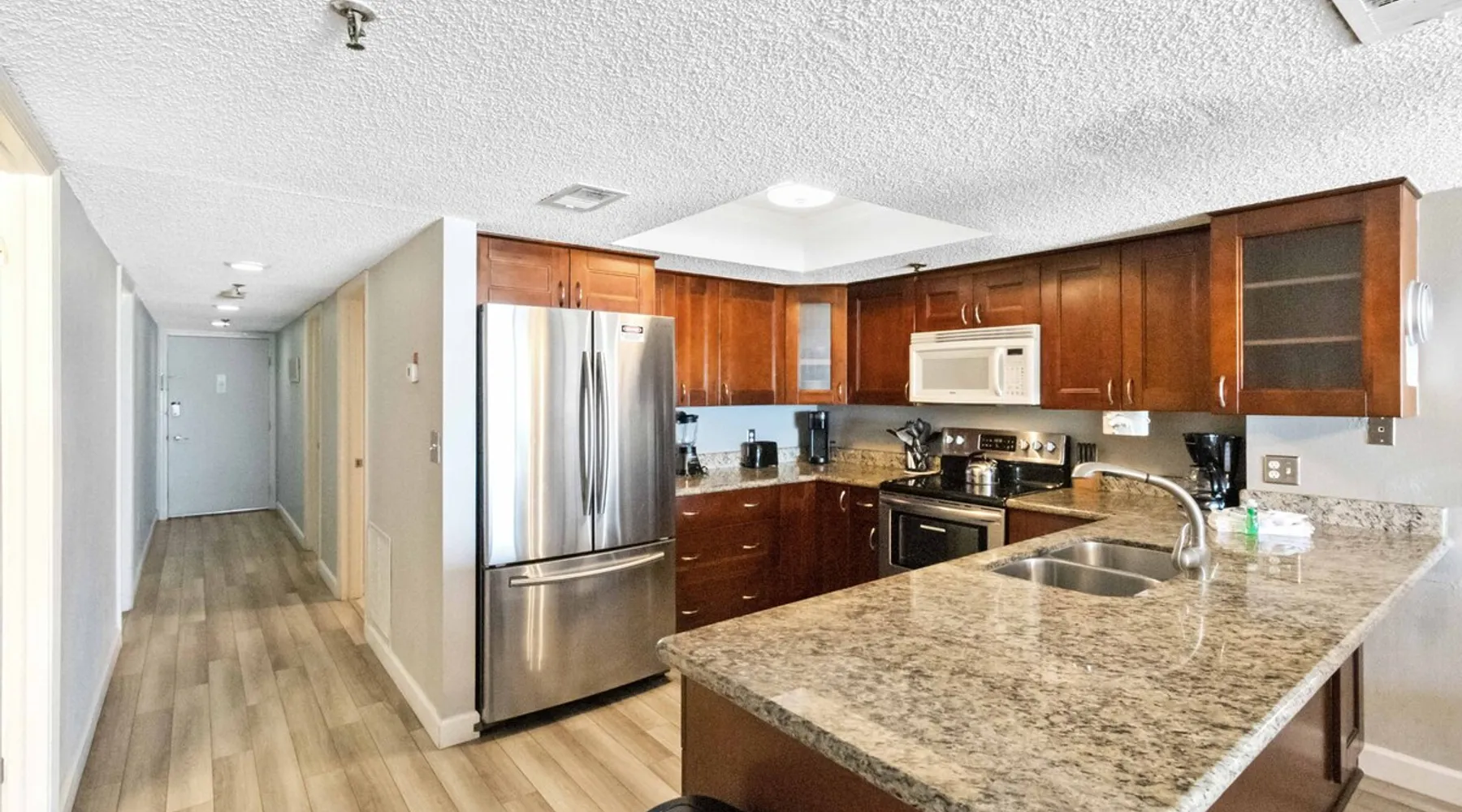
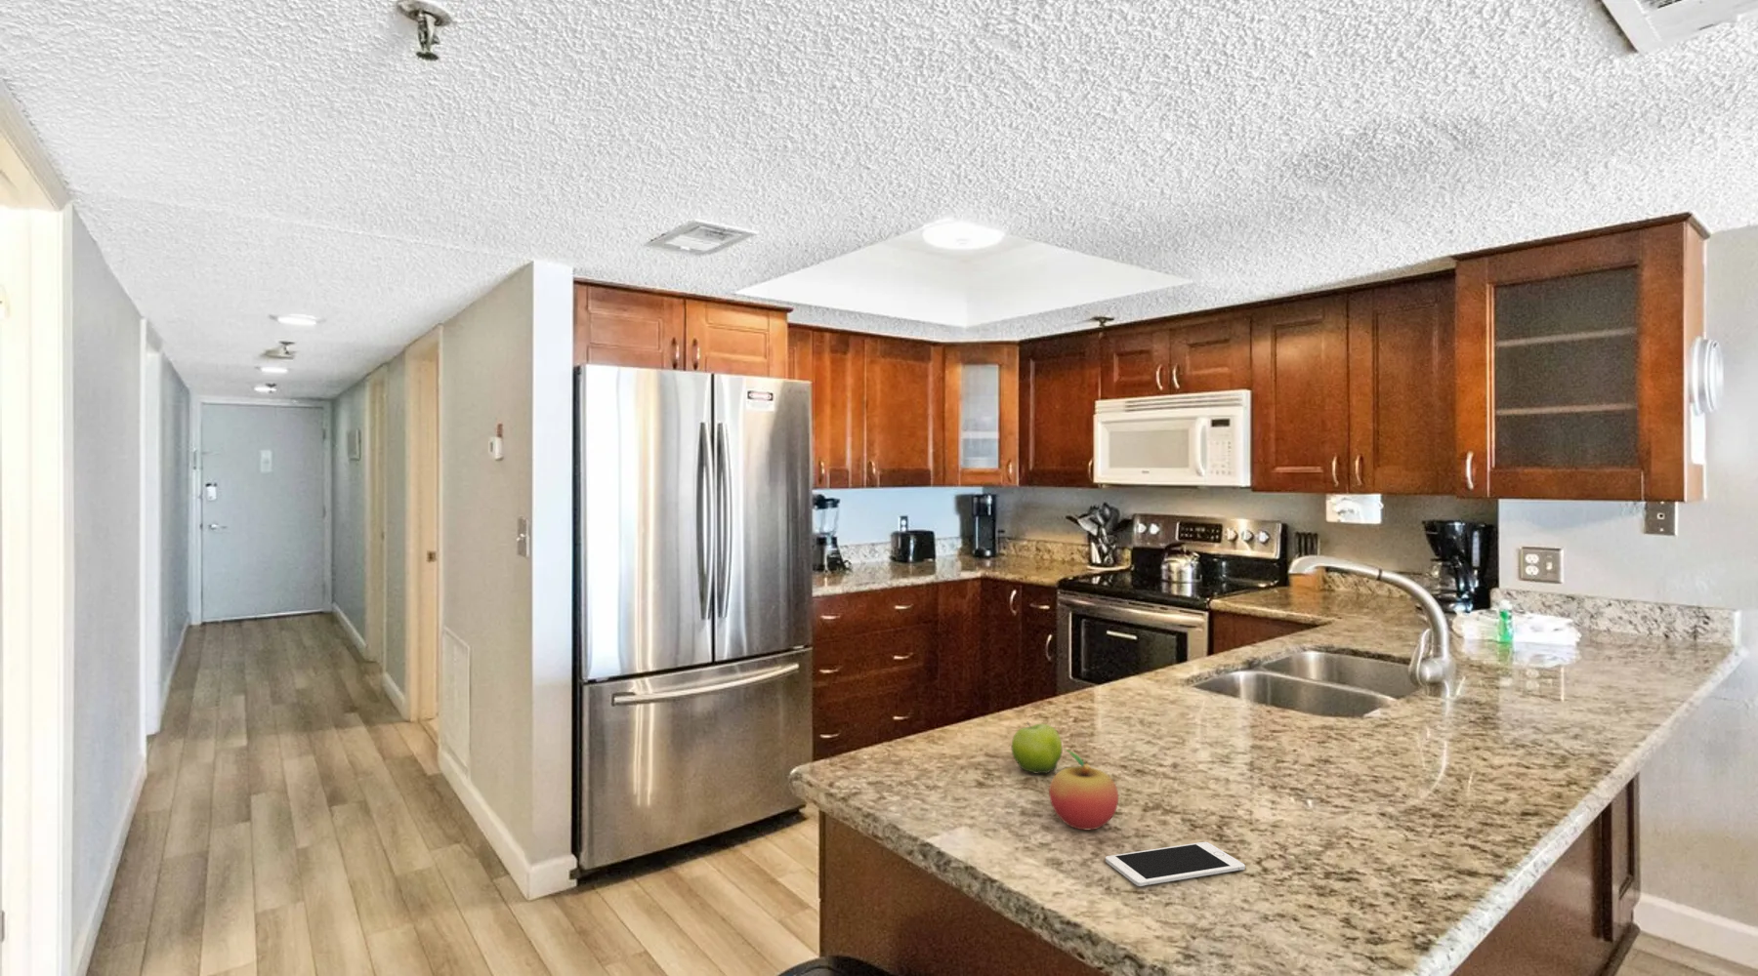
+ cell phone [1105,841,1246,887]
+ fruit [1011,720,1063,775]
+ fruit [1049,746,1119,831]
